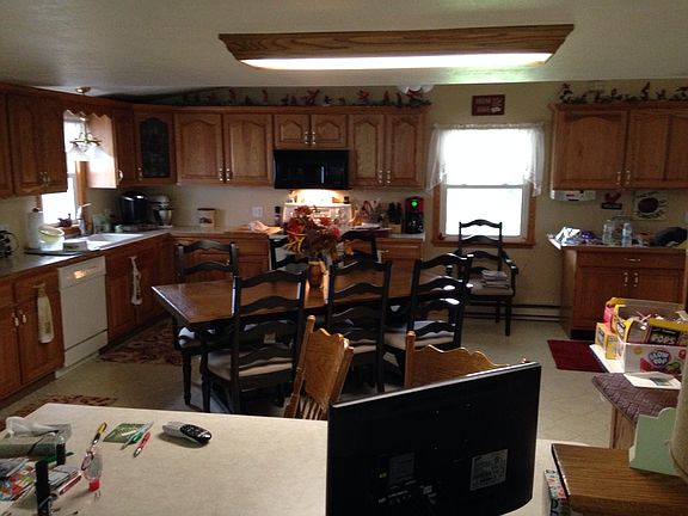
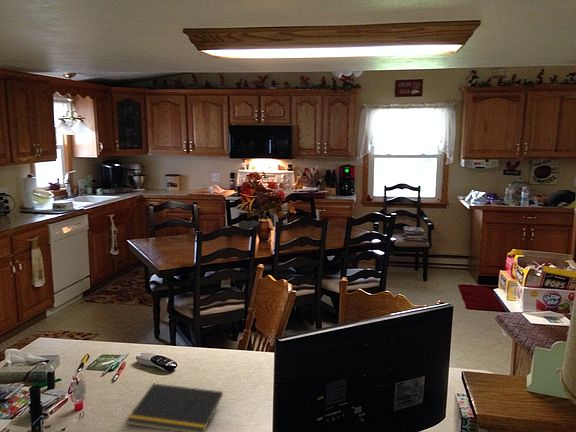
+ notepad [125,382,224,432]
